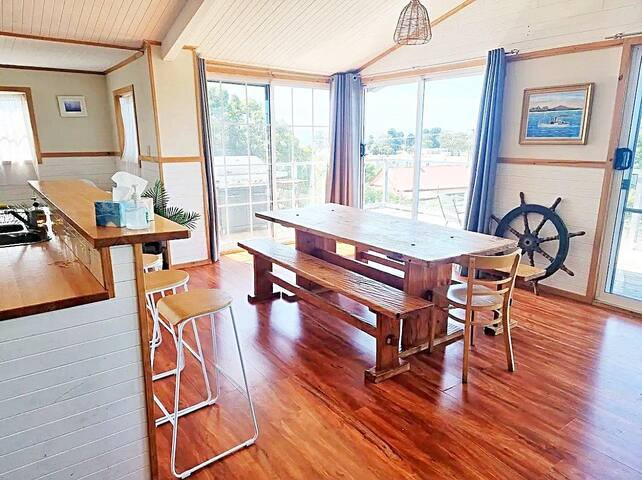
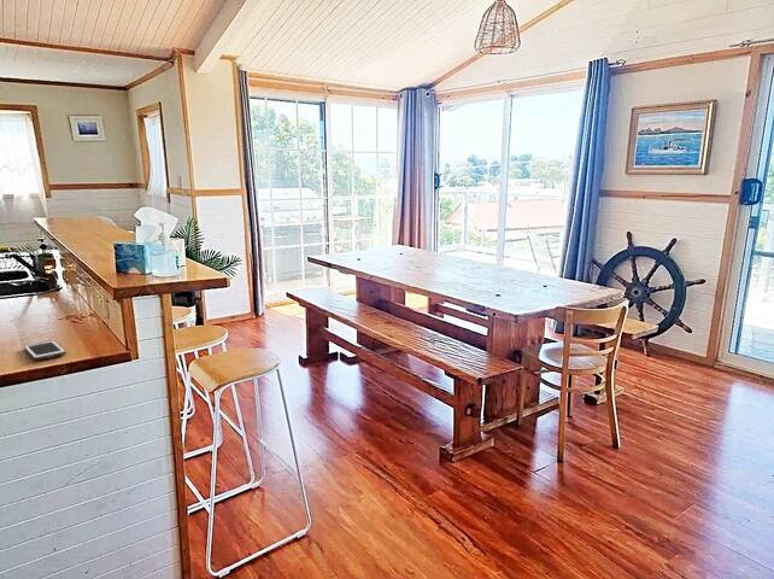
+ cell phone [23,339,68,362]
